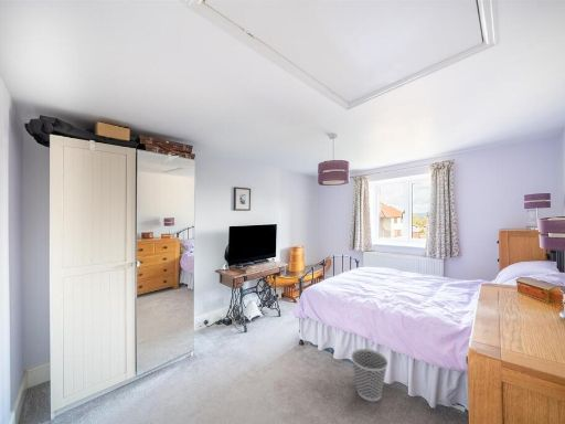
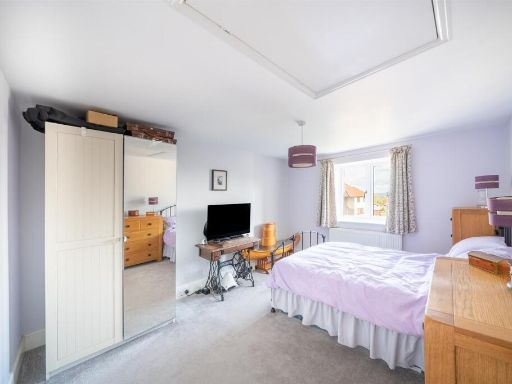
- wastebasket [350,348,390,402]
